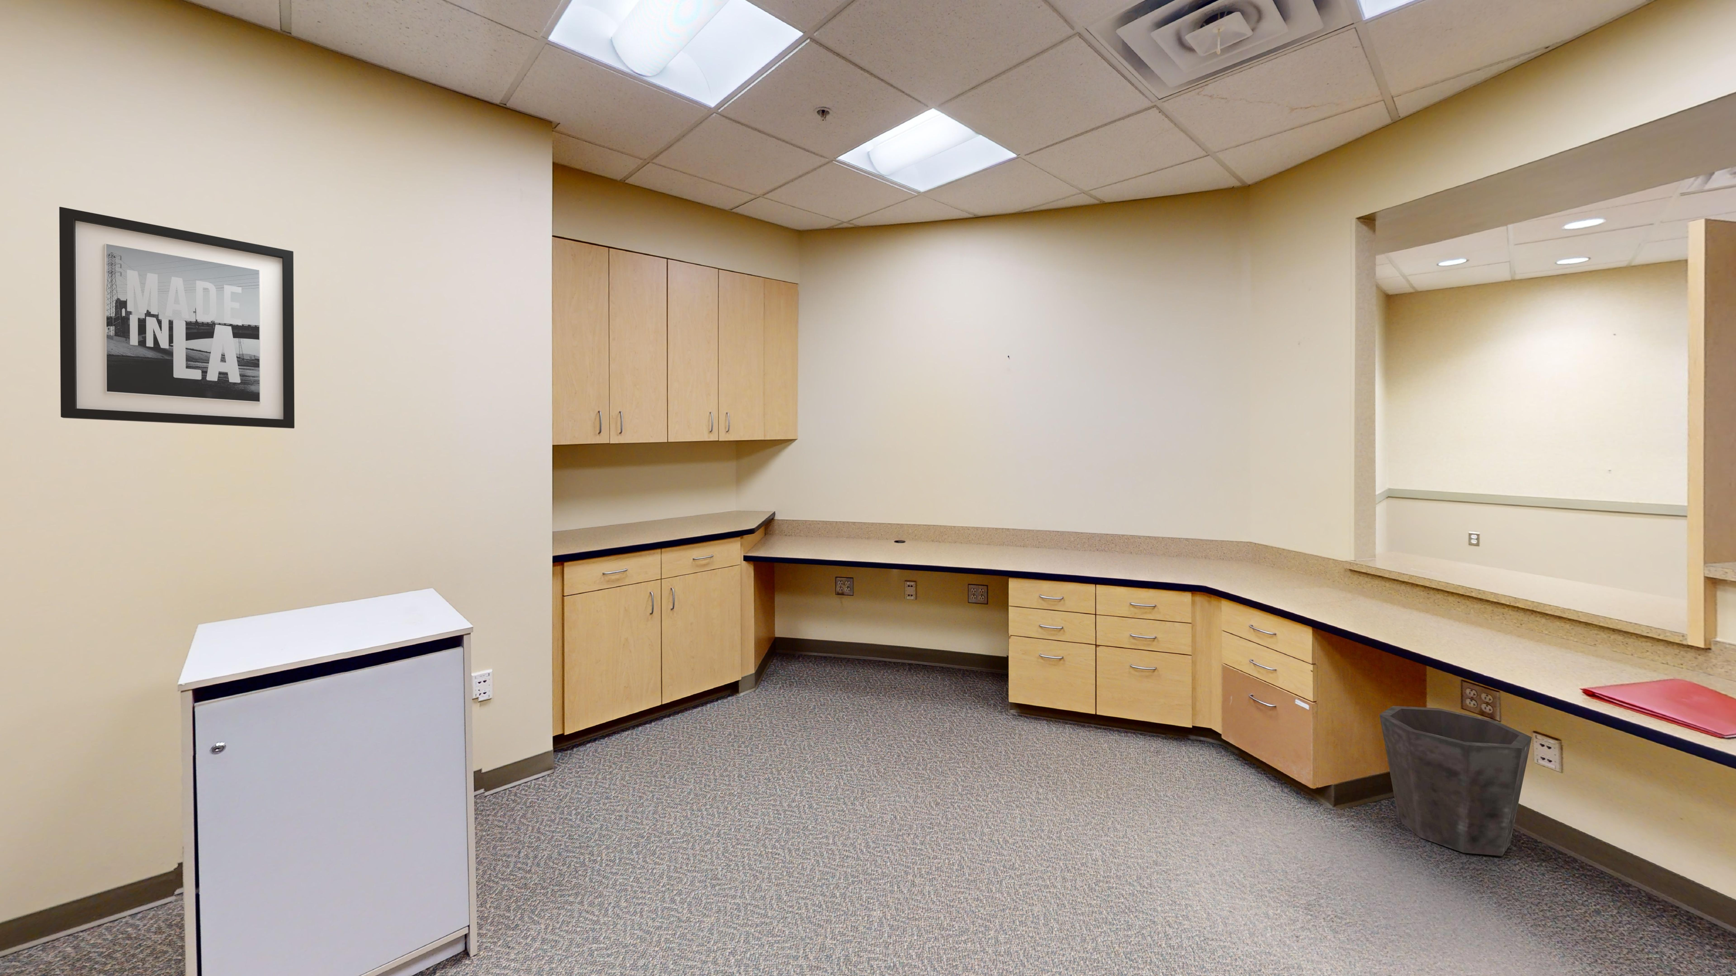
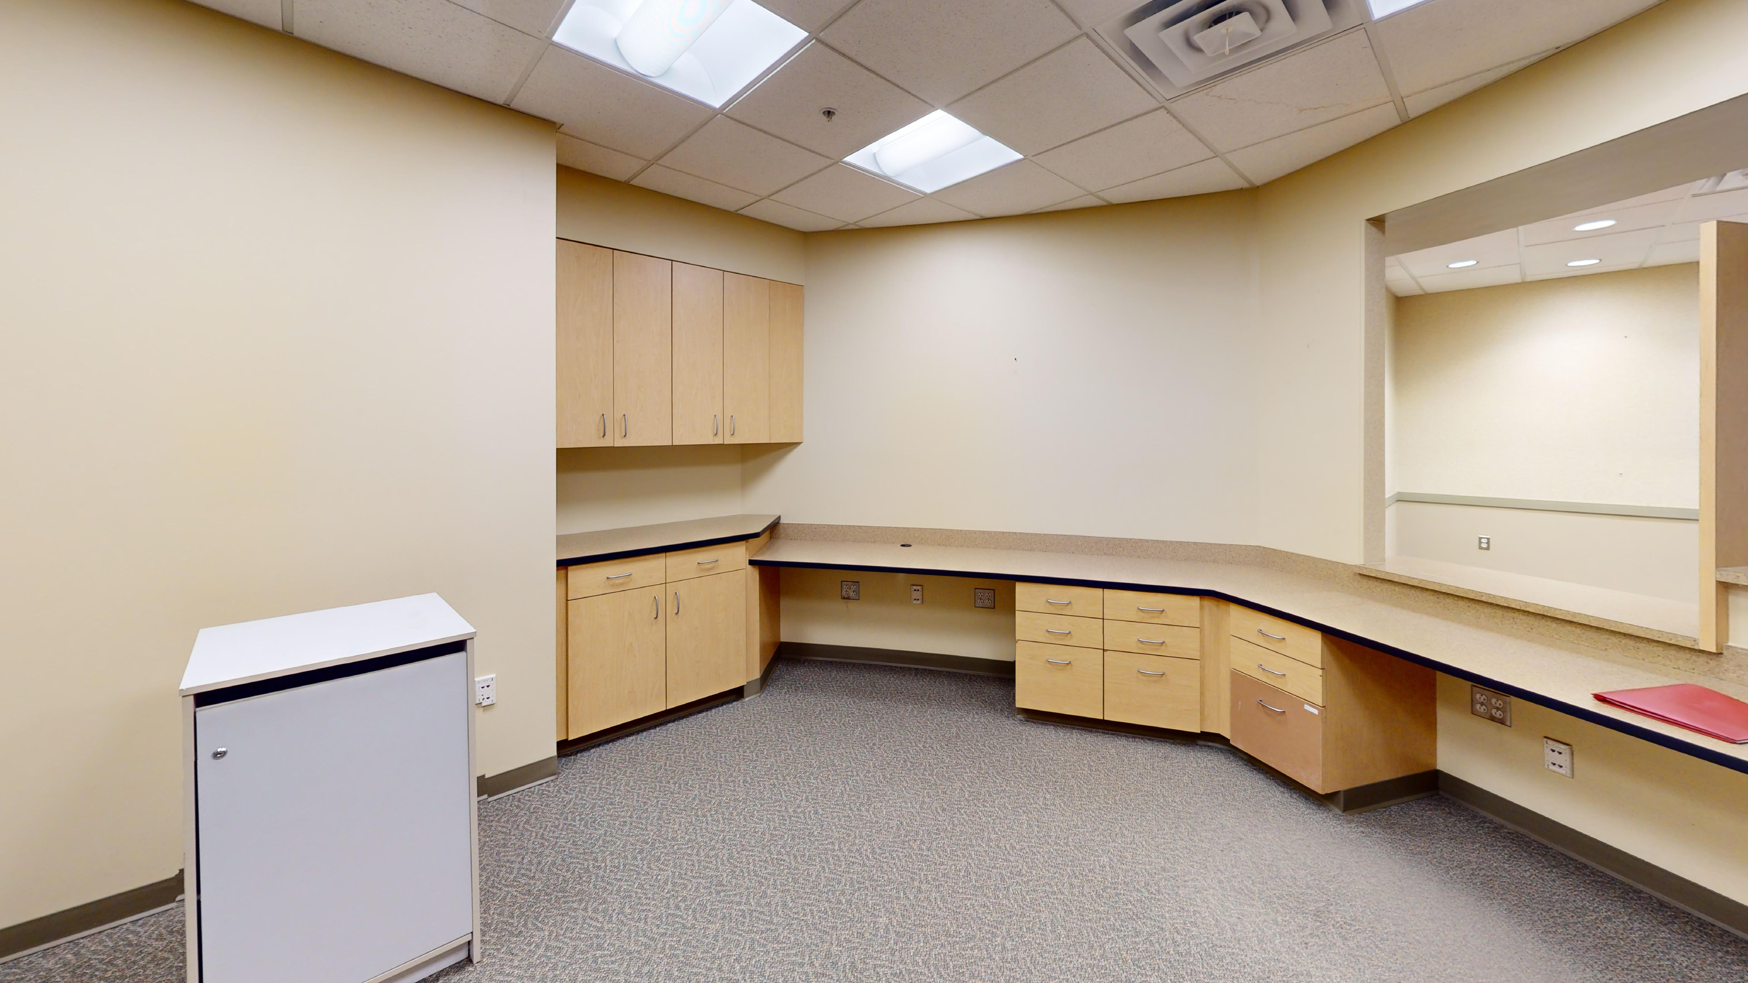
- wall art [58,206,294,429]
- waste bin [1380,705,1532,857]
